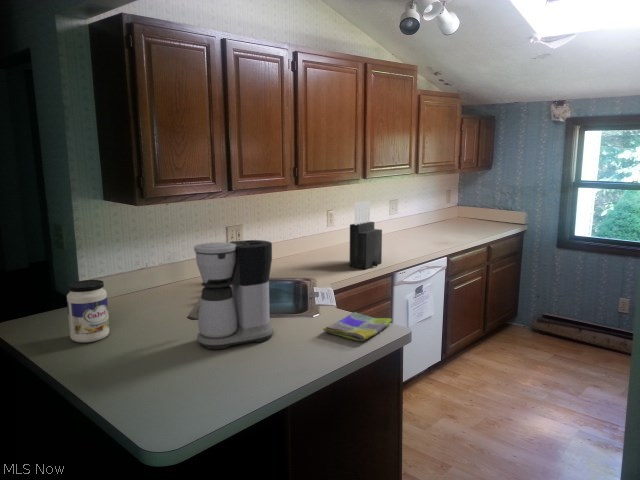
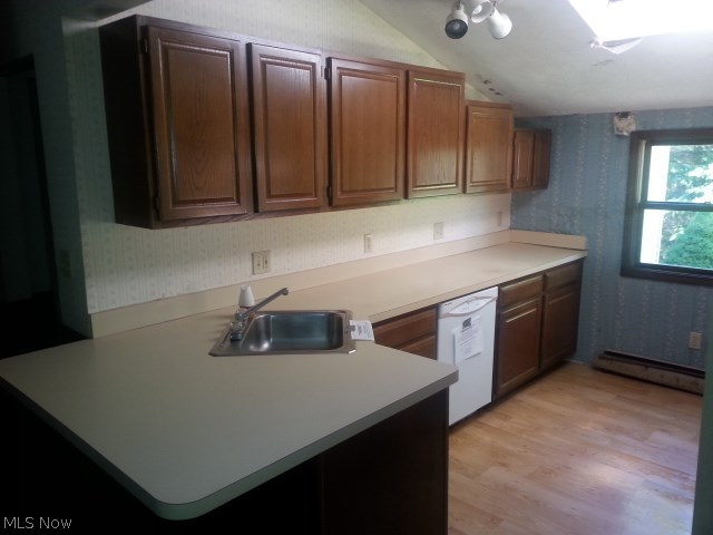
- knife block [348,200,383,270]
- jar [66,279,110,343]
- coffee maker [193,239,274,350]
- dish towel [322,311,393,342]
